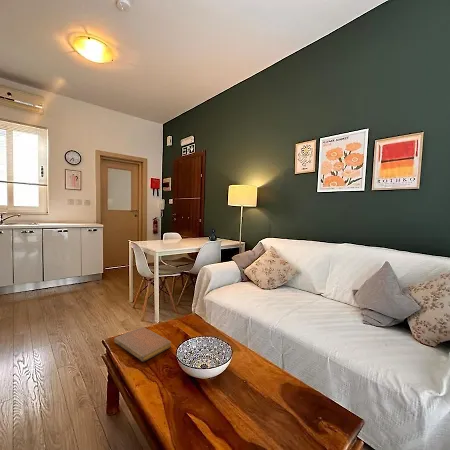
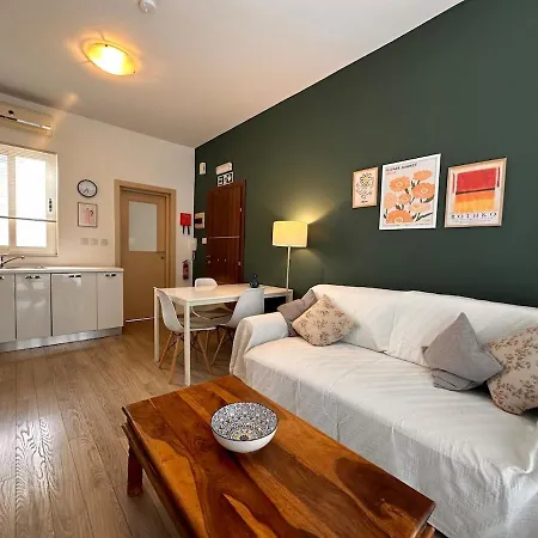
- notebook [113,326,172,363]
